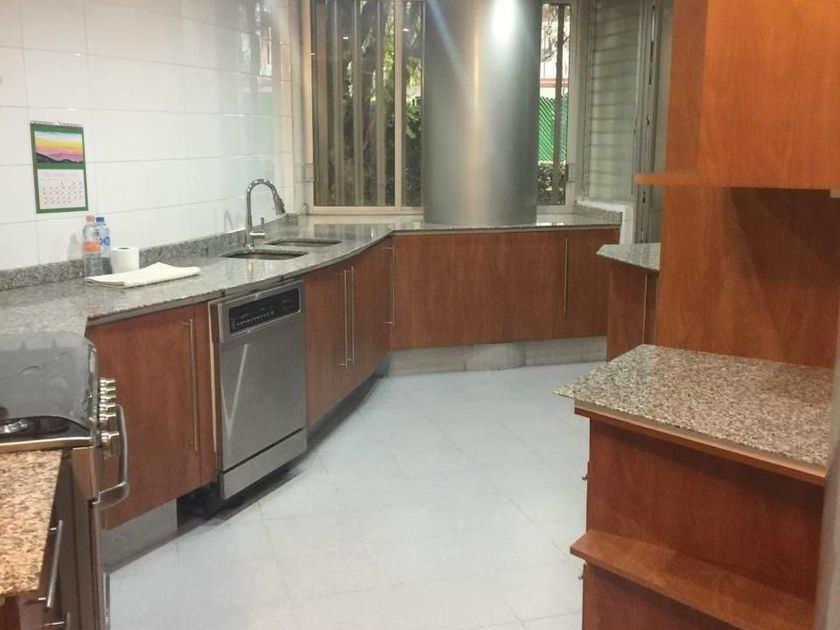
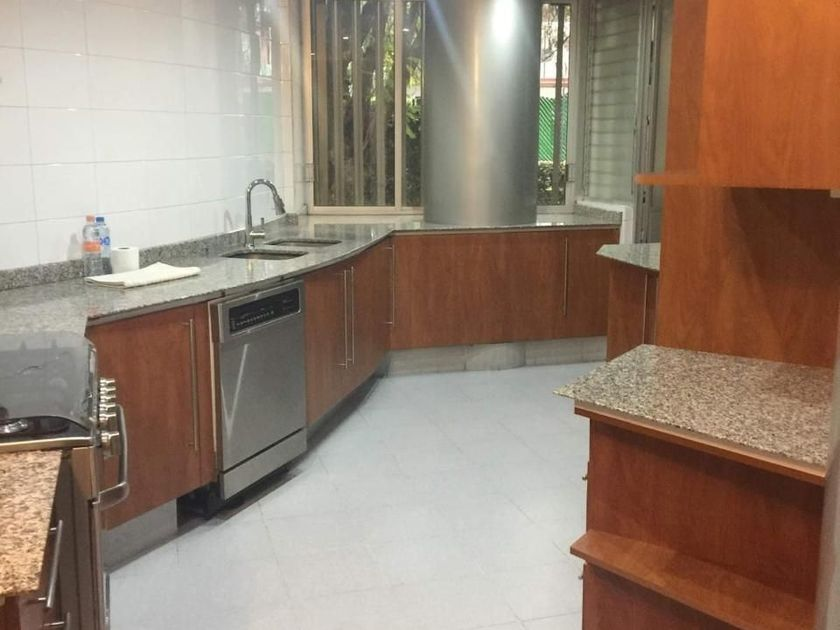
- calendar [29,119,90,215]
